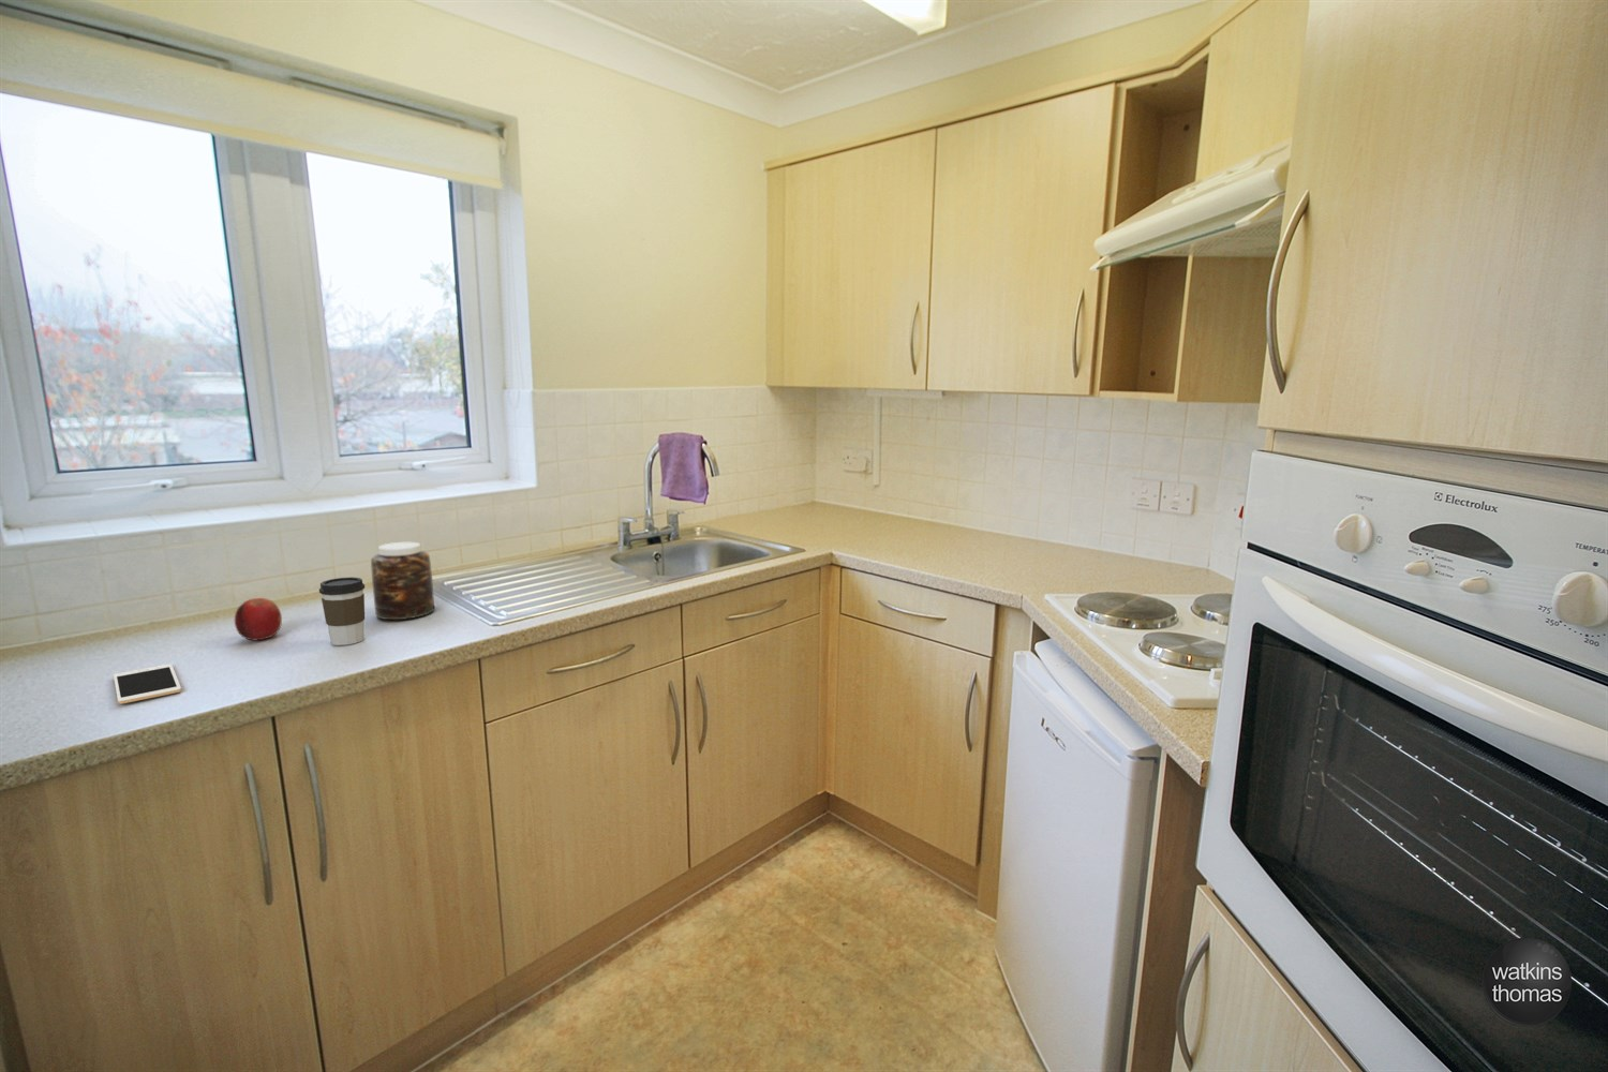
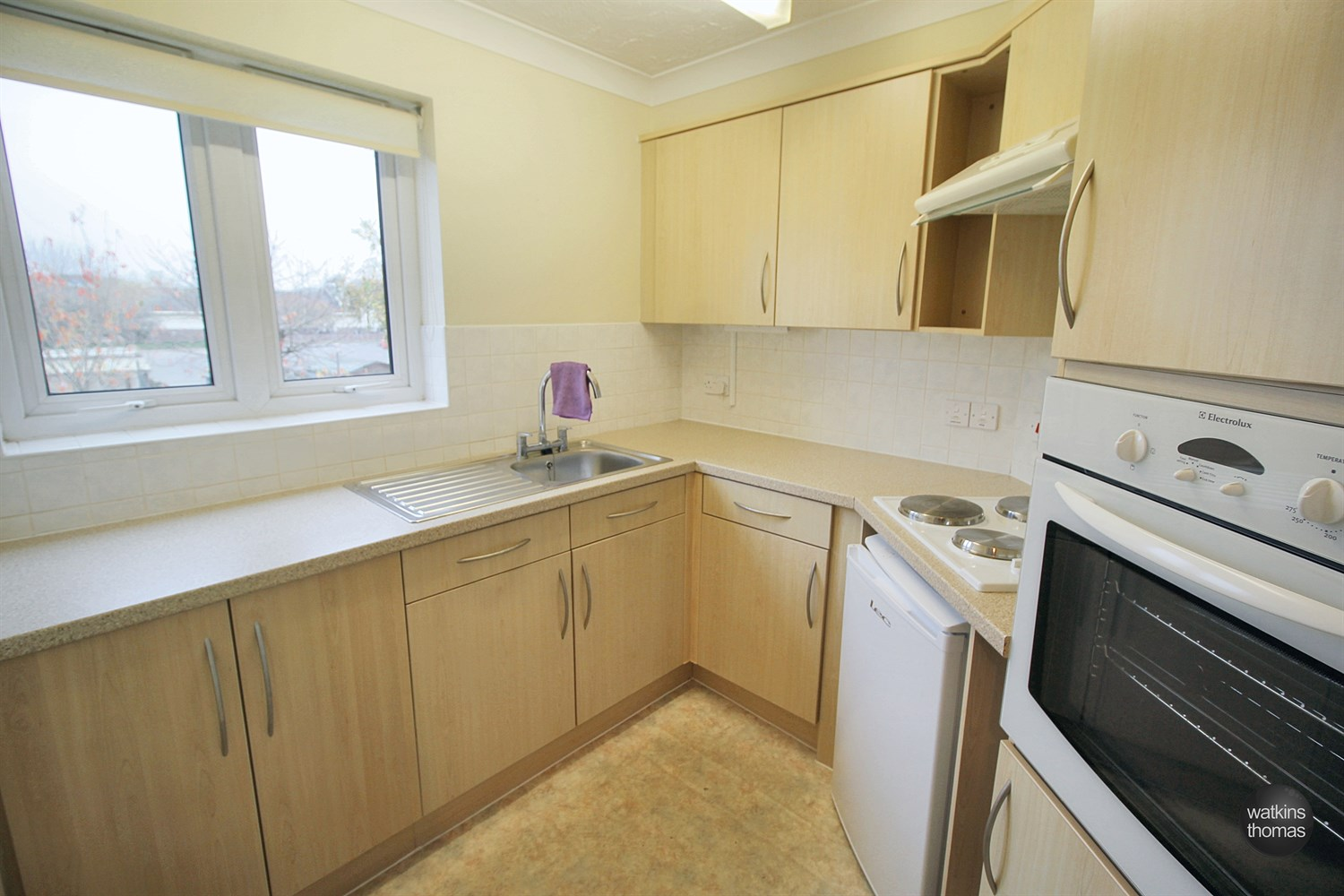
- cell phone [112,663,182,706]
- jar [370,541,436,621]
- fruit [233,597,284,641]
- coffee cup [318,575,366,646]
